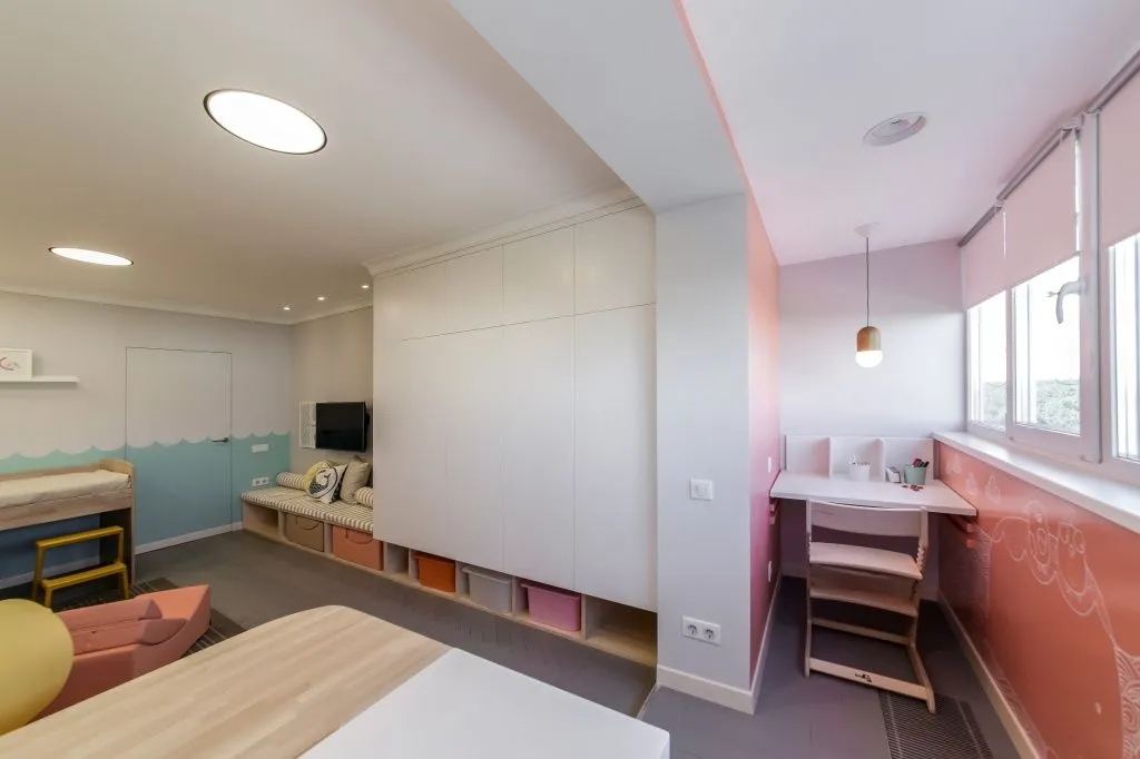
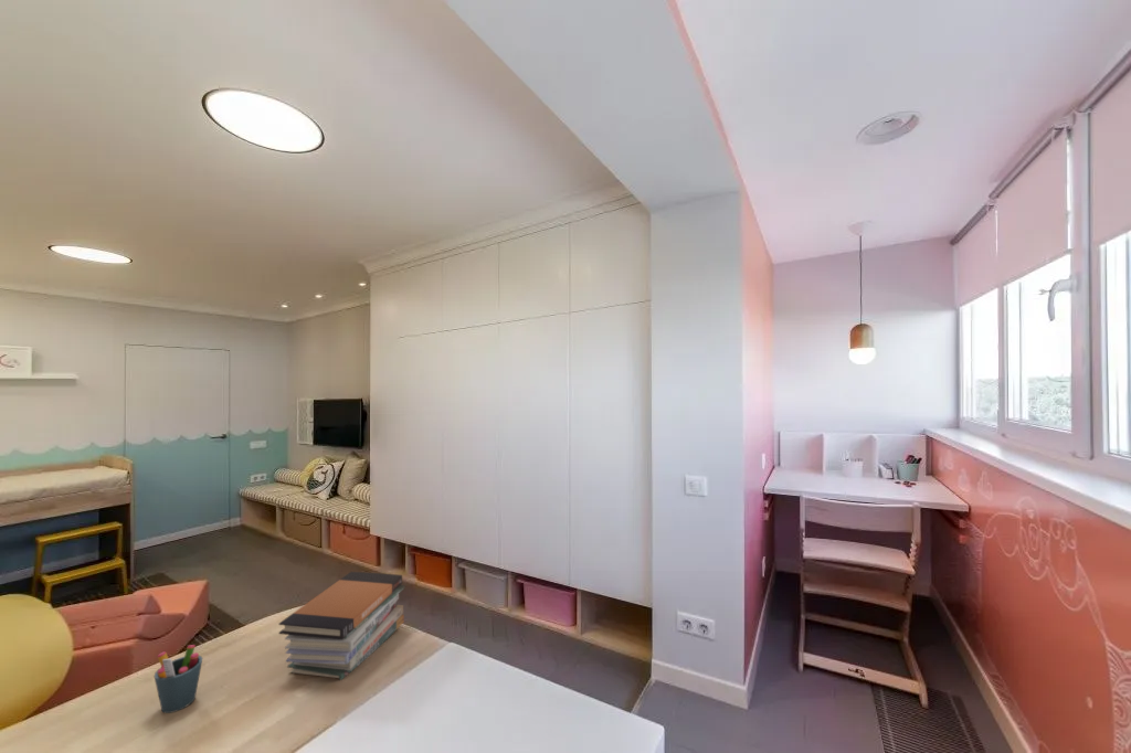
+ book stack [278,571,405,681]
+ pen holder [154,644,203,714]
